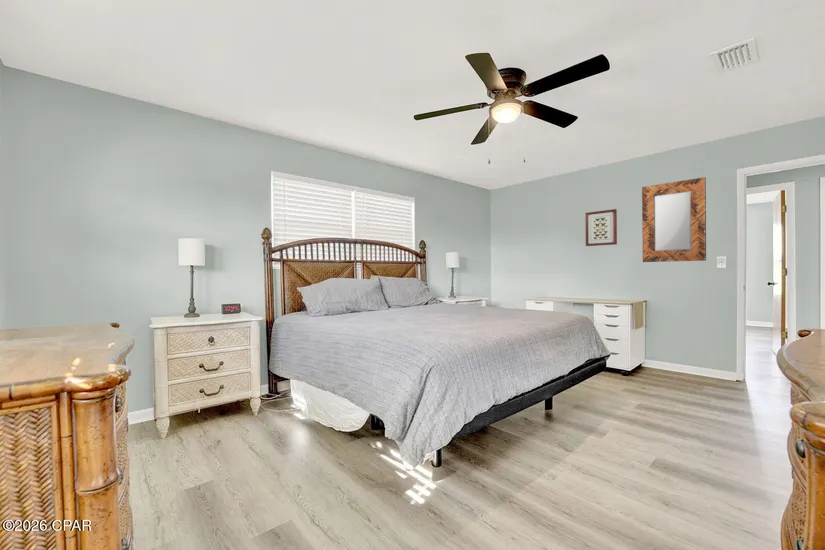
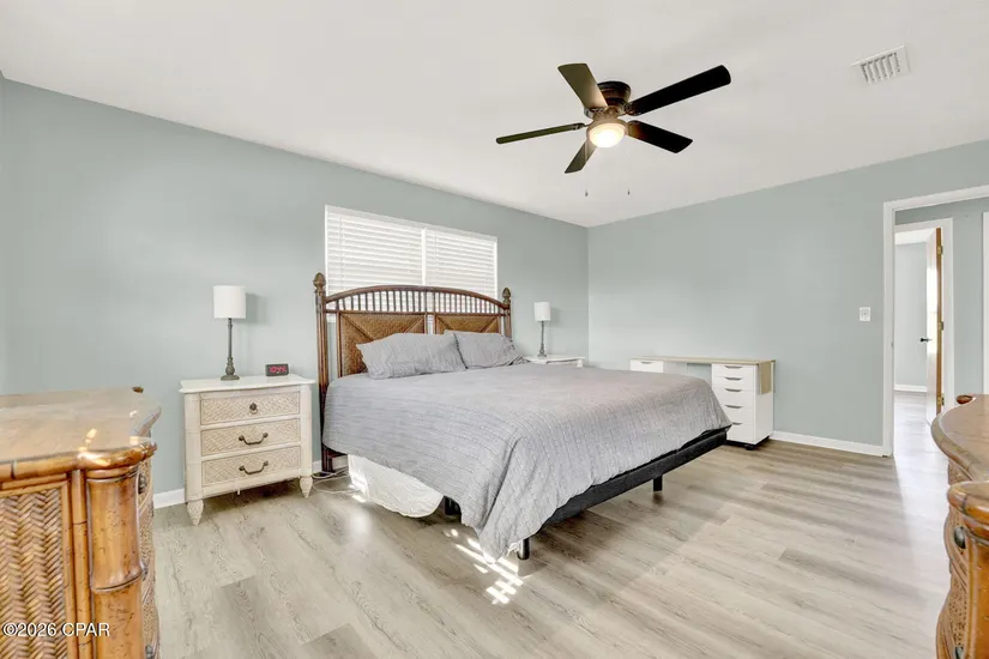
- home mirror [641,176,707,263]
- wall art [584,208,618,247]
